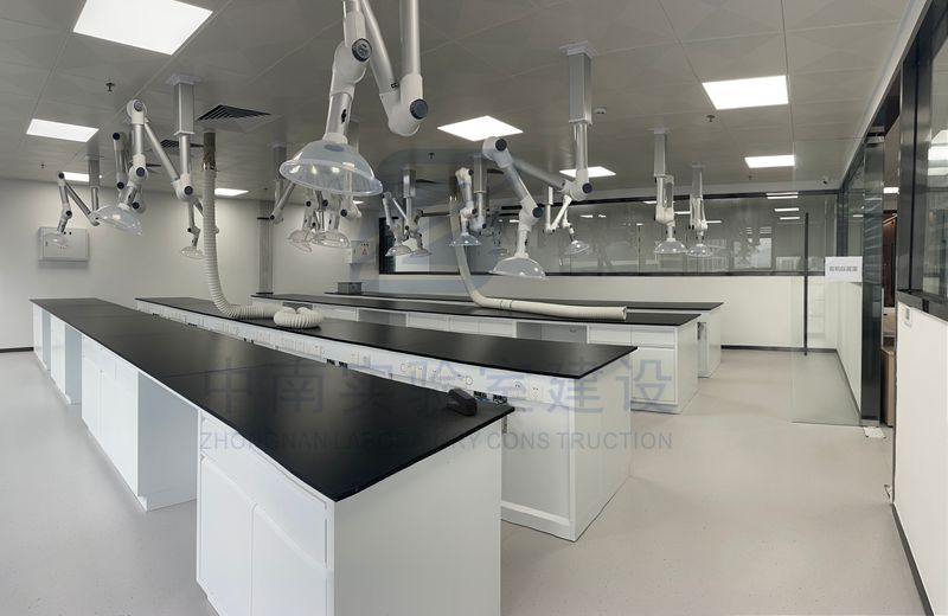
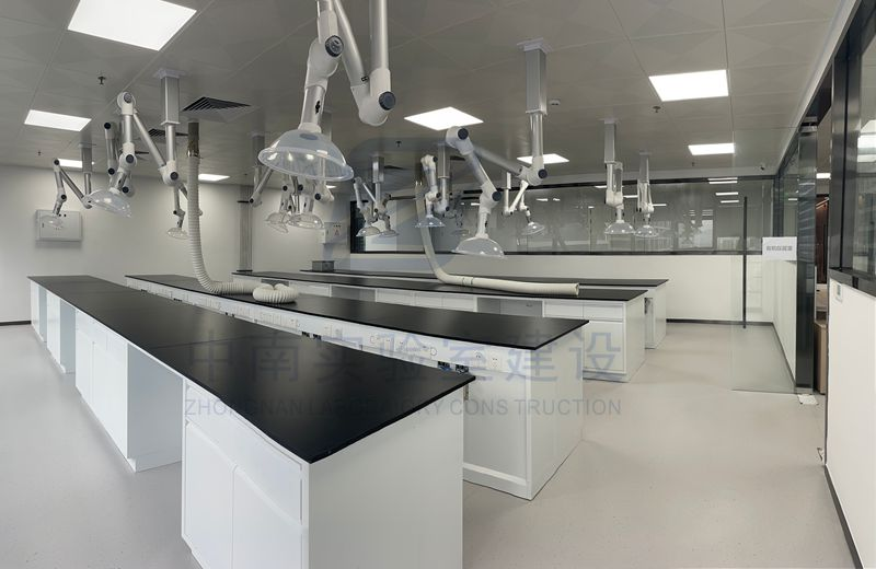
- stapler [444,386,479,416]
